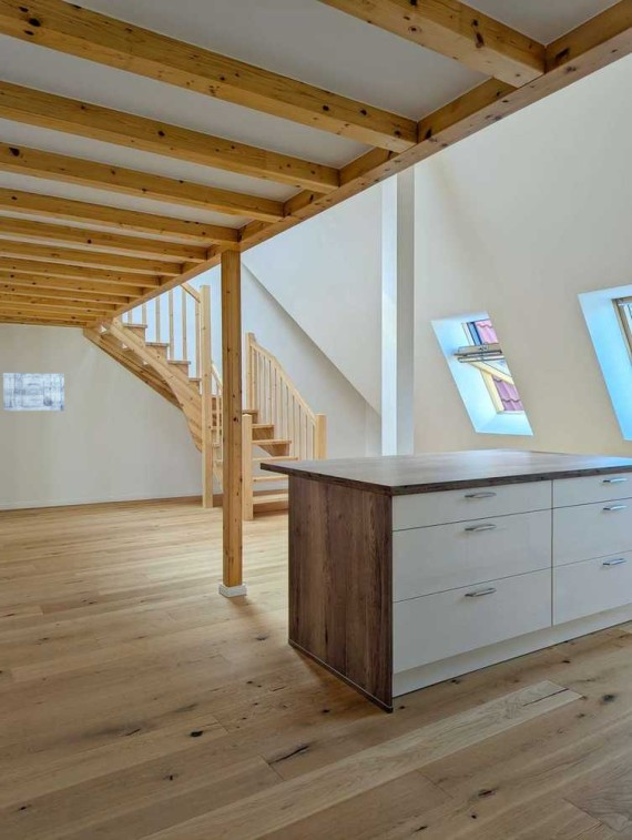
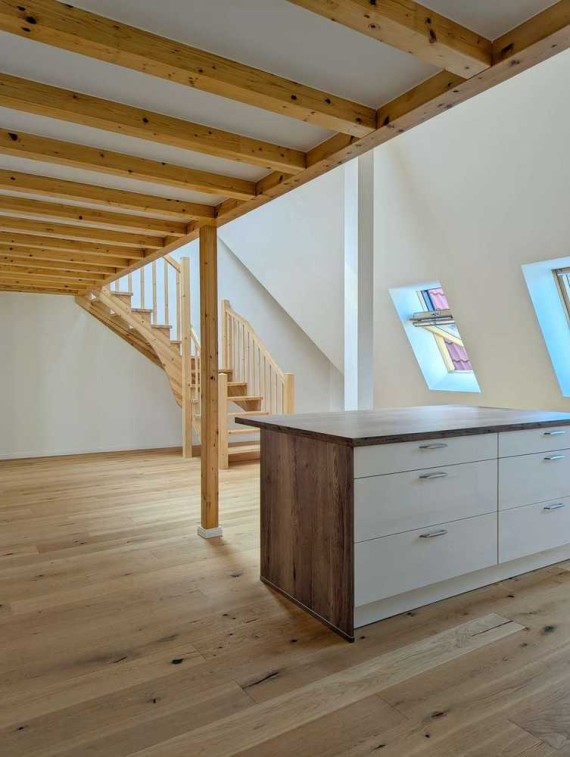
- wall art [2,372,65,412]
